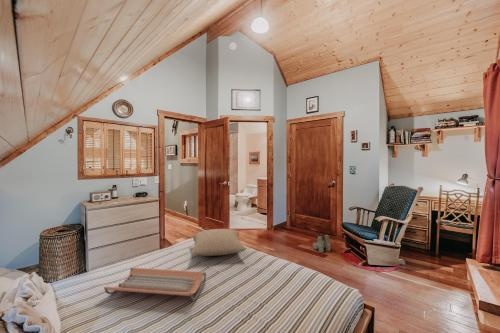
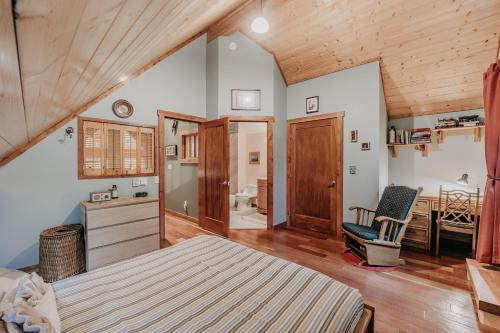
- pillow [190,228,247,257]
- tray [103,267,207,302]
- boots [312,234,331,254]
